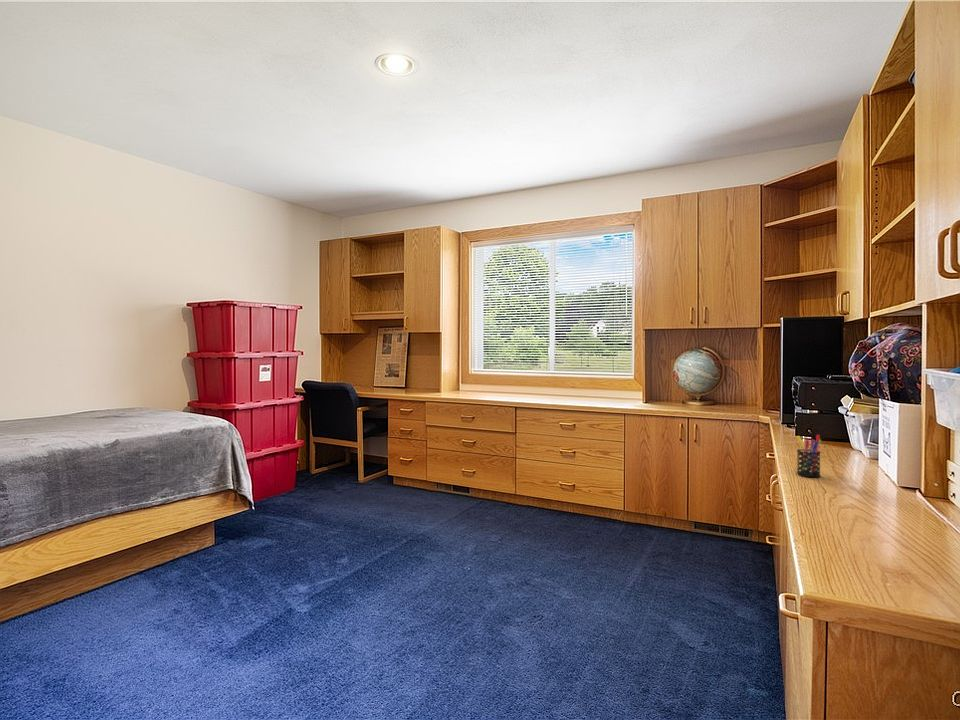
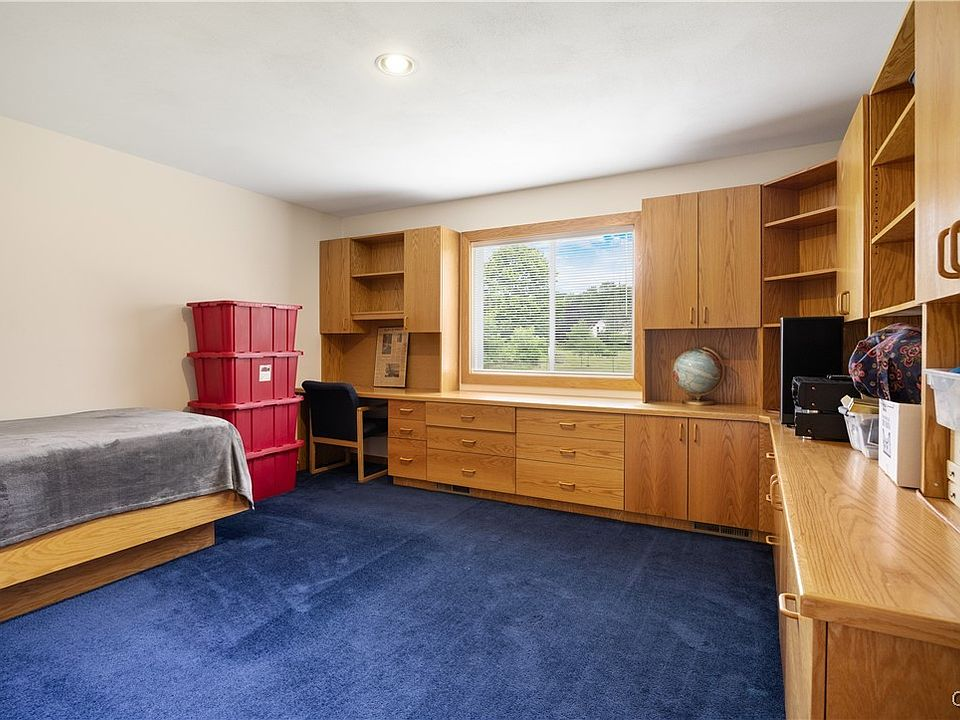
- pen holder [796,434,822,478]
